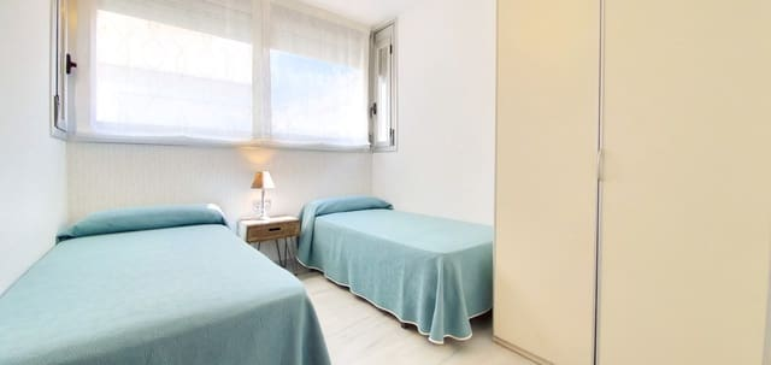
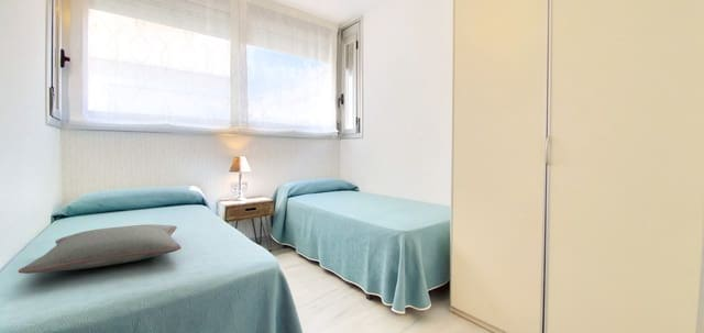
+ pillow [18,223,183,275]
